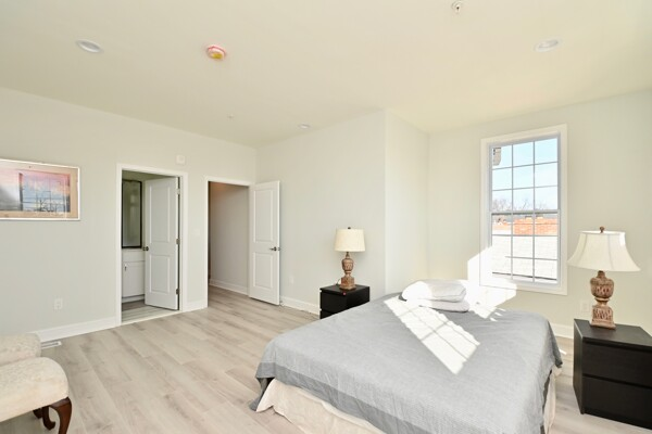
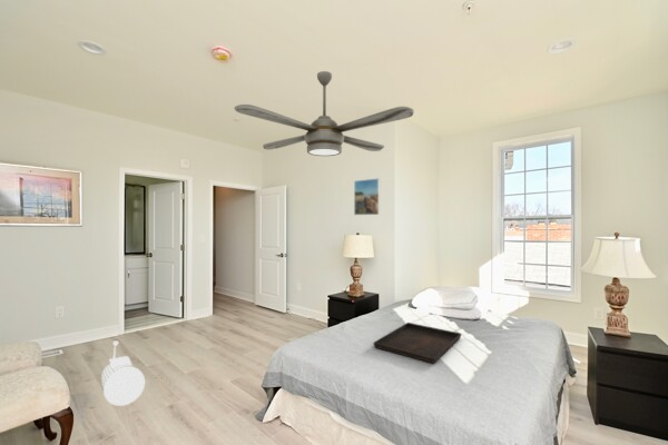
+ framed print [353,177,381,216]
+ serving tray [373,322,462,365]
+ ceiling fan [234,70,415,157]
+ laundry hamper [100,339,146,407]
